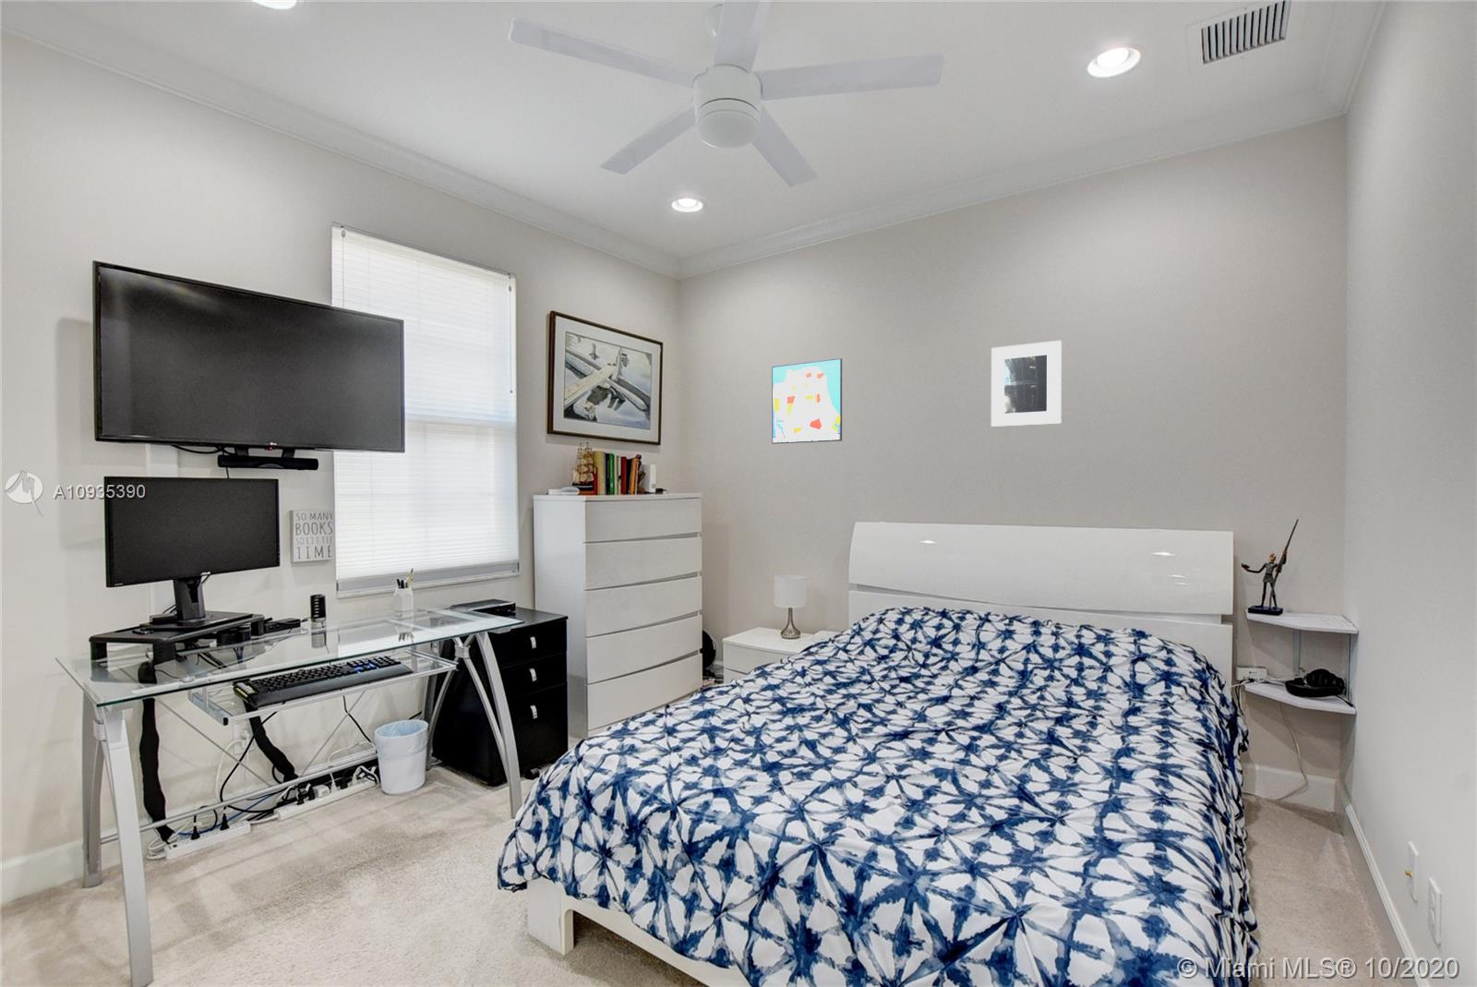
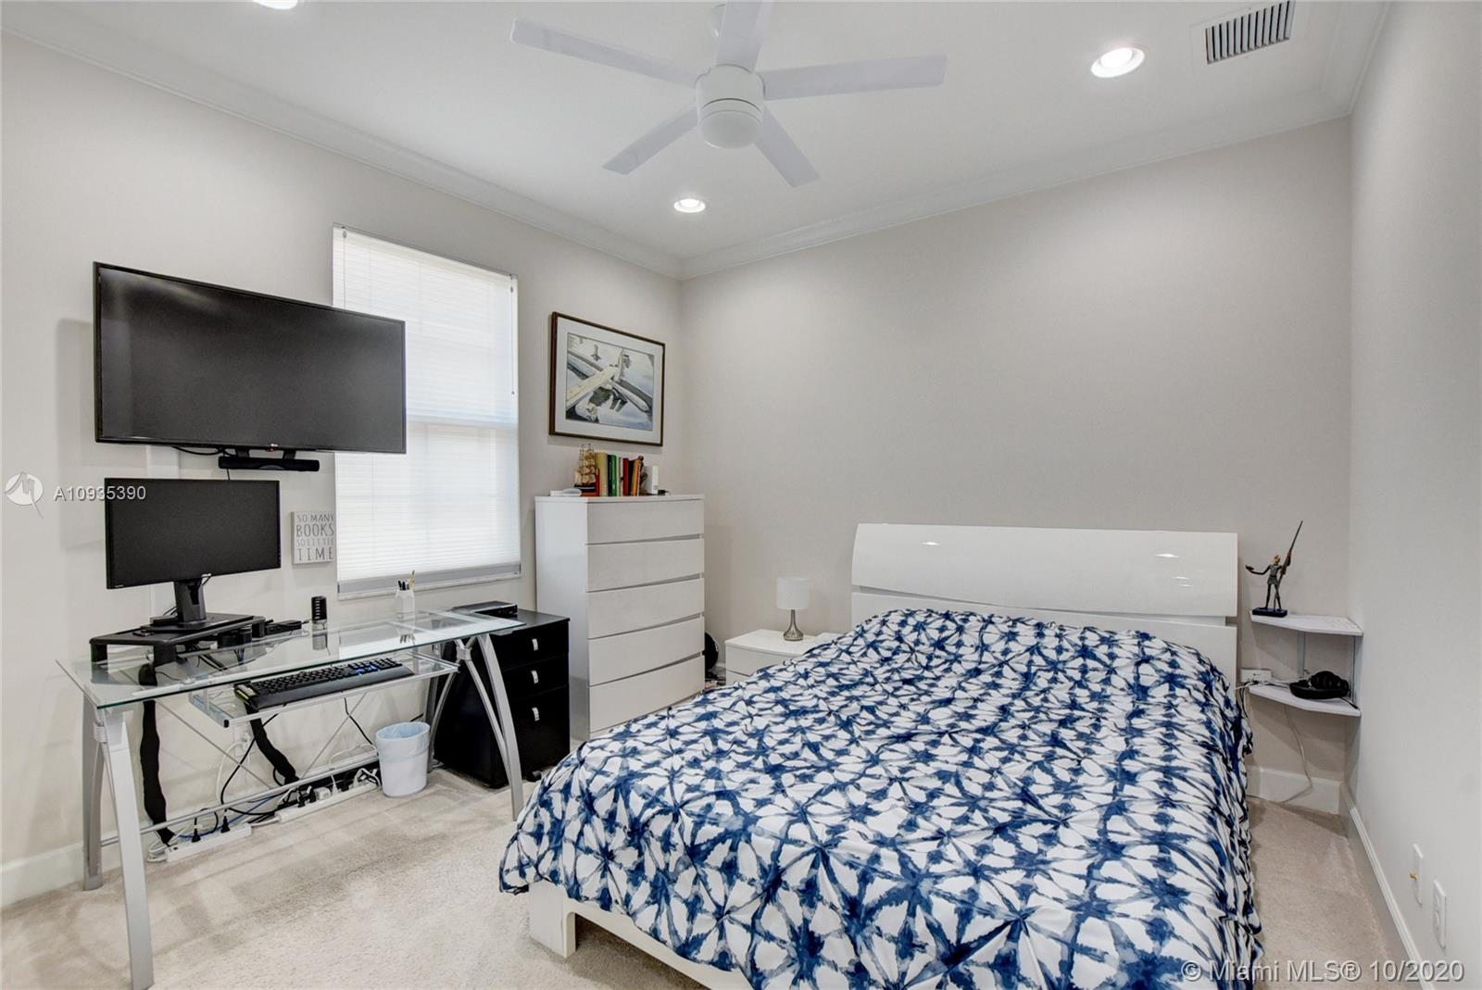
- wall art [771,357,843,445]
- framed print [990,339,1063,427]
